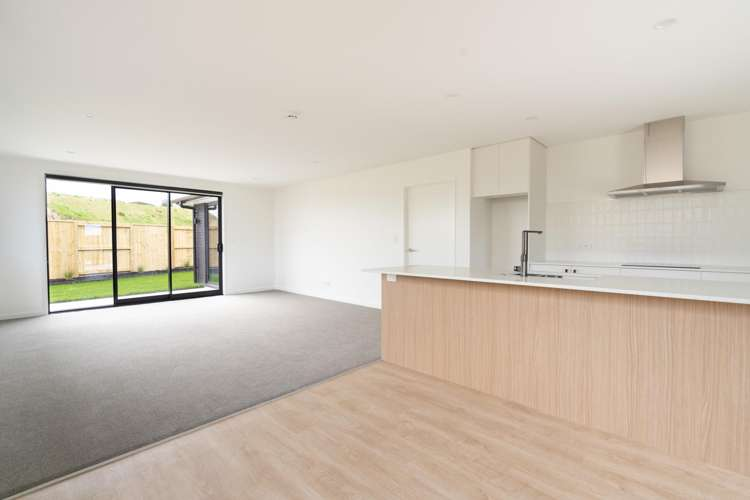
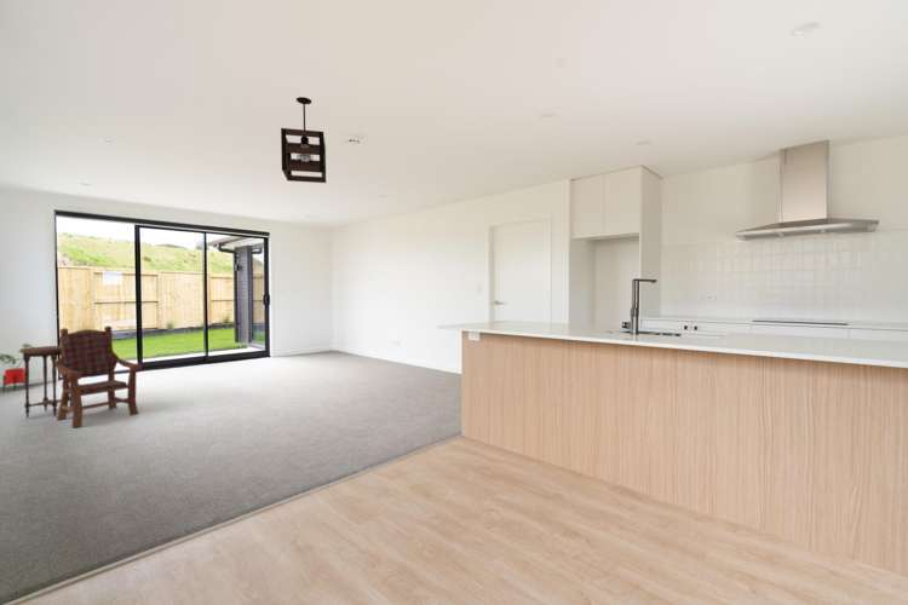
+ house plant [0,342,35,392]
+ pendant light [280,96,327,184]
+ armchair [56,324,143,428]
+ side table [19,345,73,420]
